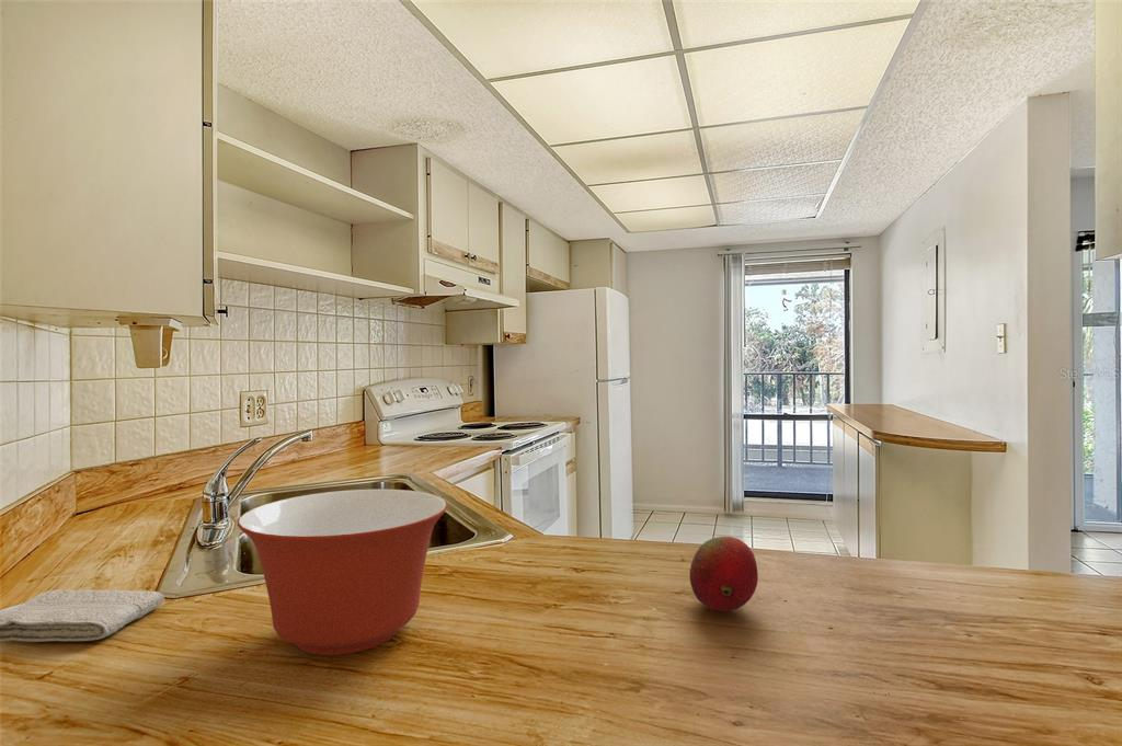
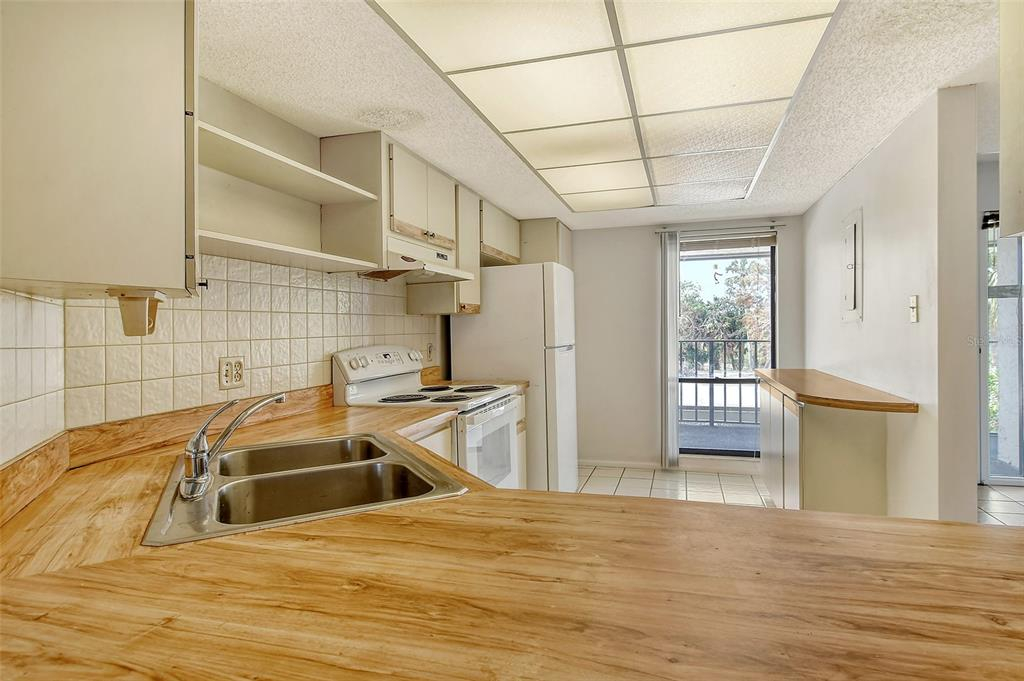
- washcloth [0,588,165,643]
- mixing bowl [237,489,448,657]
- fruit [689,536,759,612]
